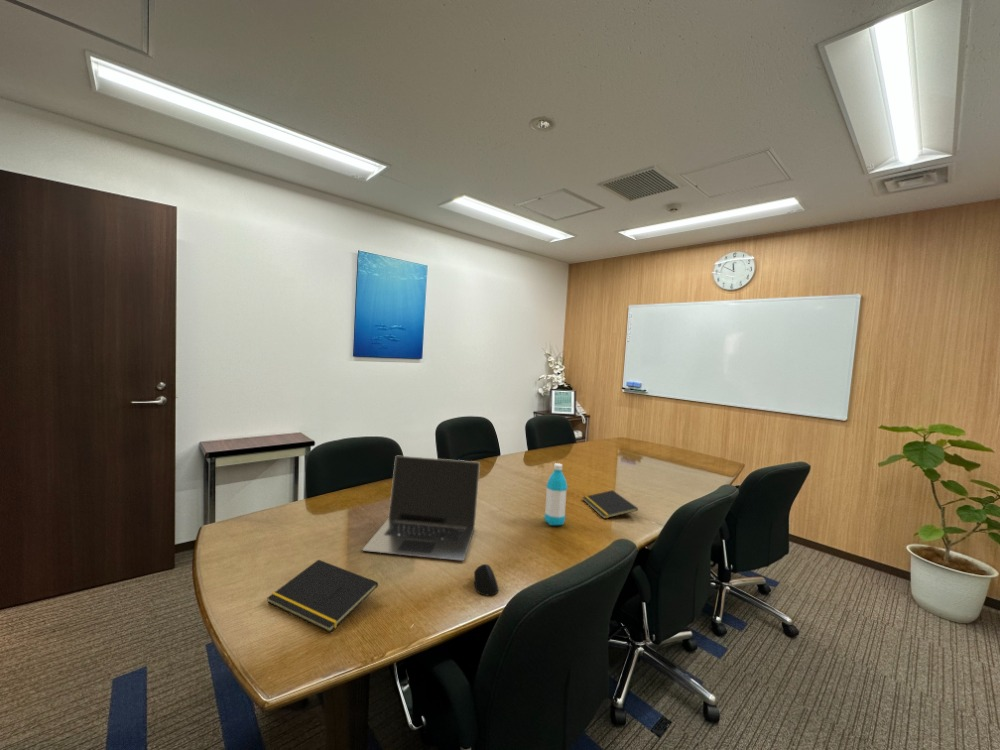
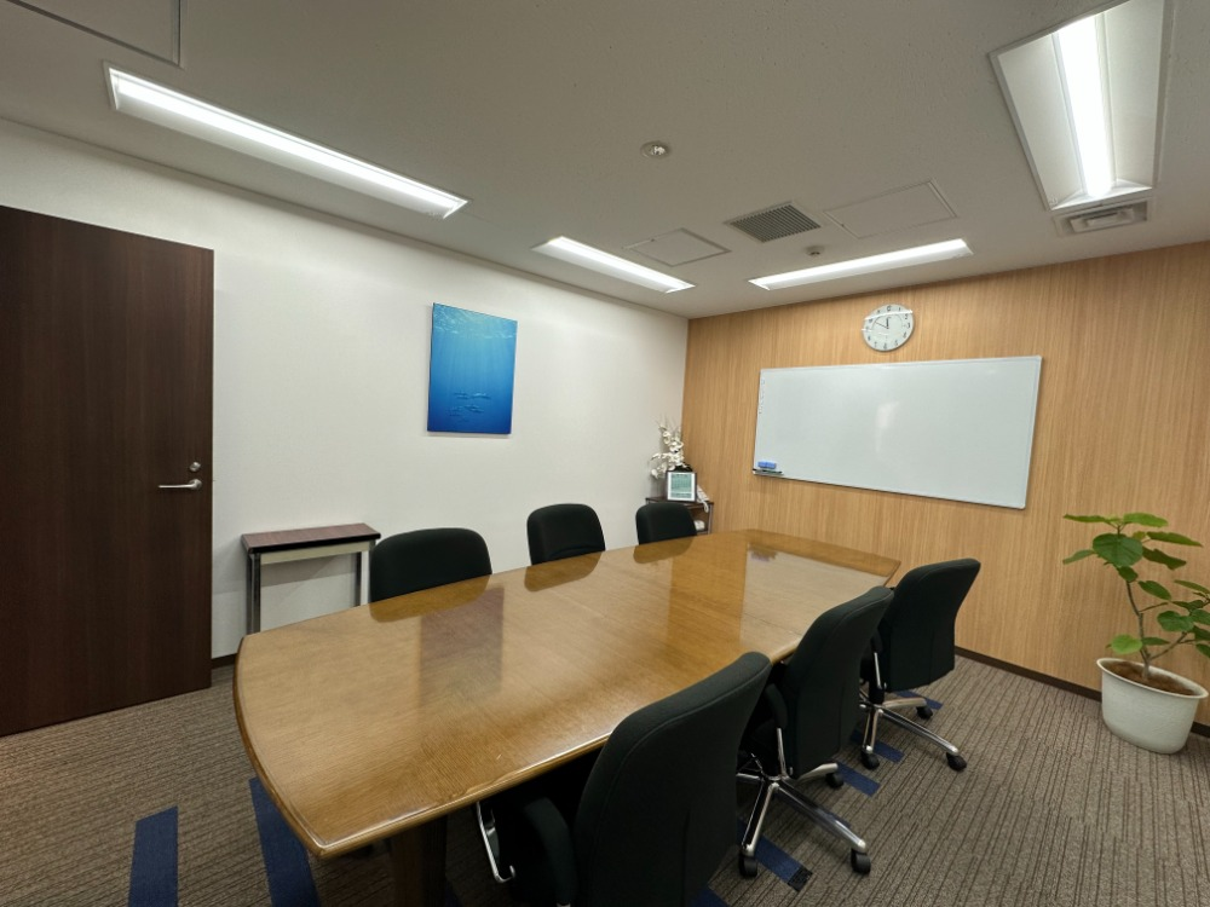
- water bottle [543,462,568,526]
- computer mouse [473,563,499,596]
- laptop [361,455,481,562]
- notepad [582,489,639,520]
- notepad [266,559,379,633]
